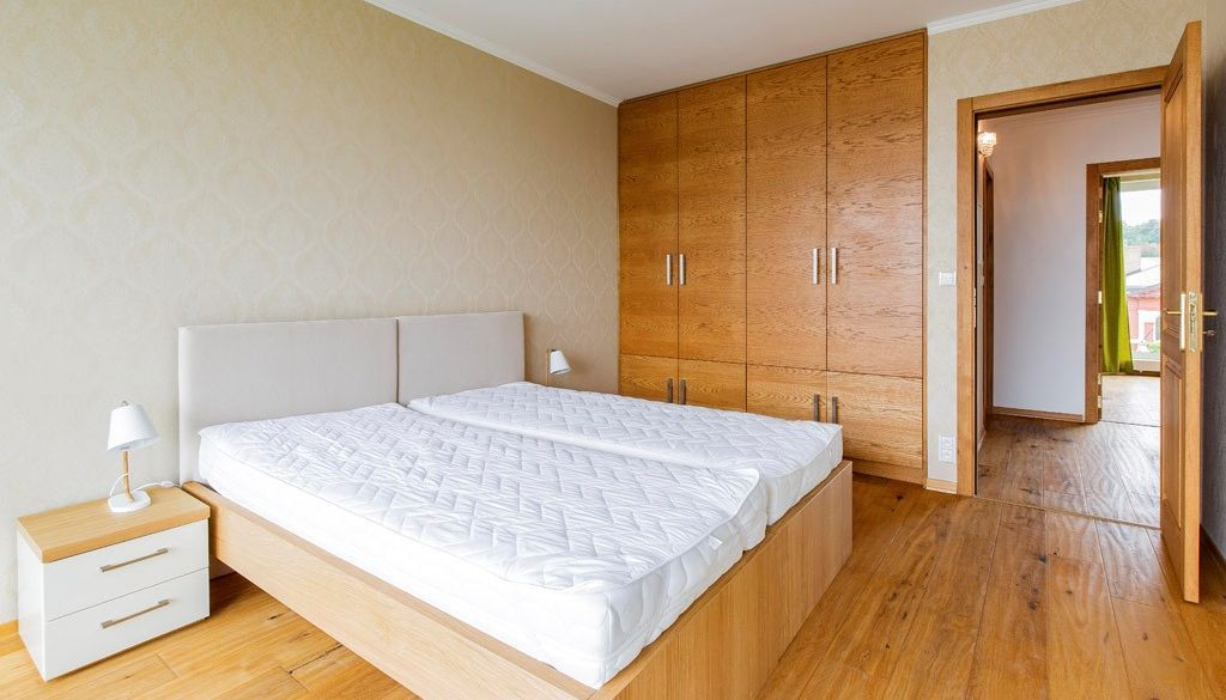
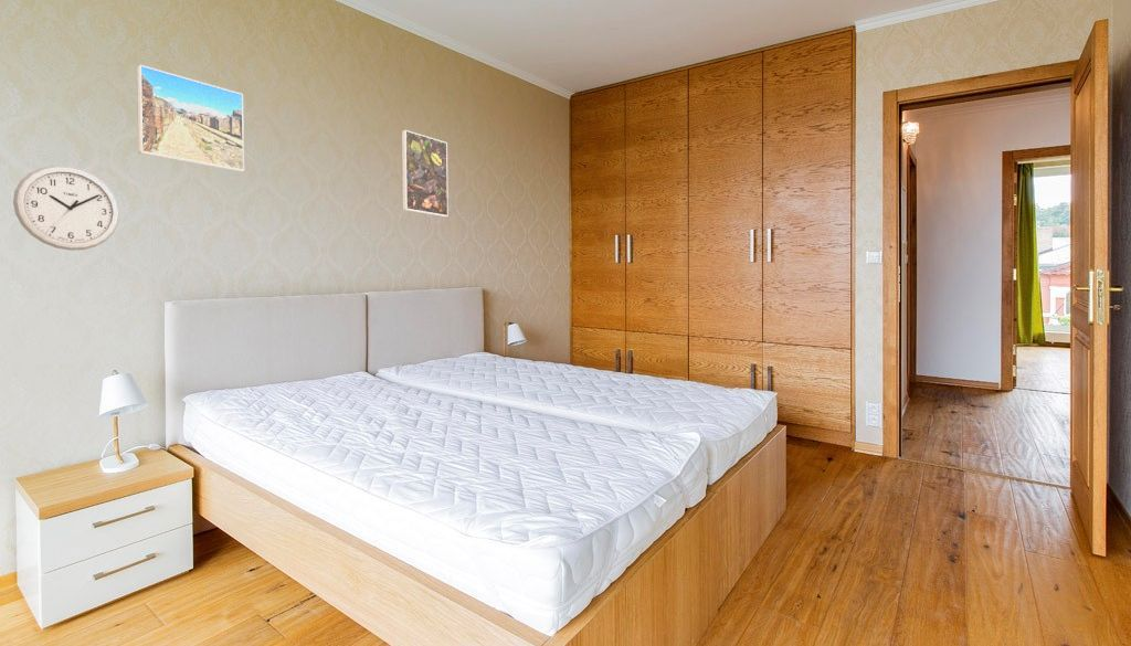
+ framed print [136,64,245,173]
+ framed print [401,129,450,218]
+ wall clock [12,165,121,252]
